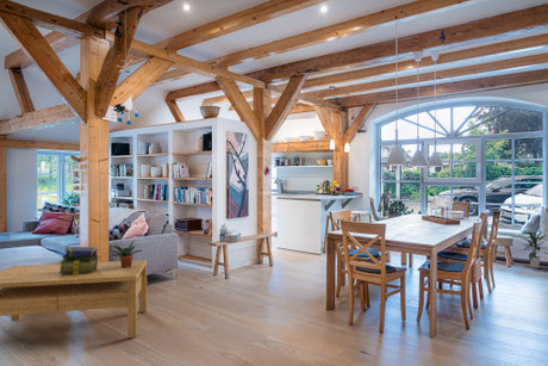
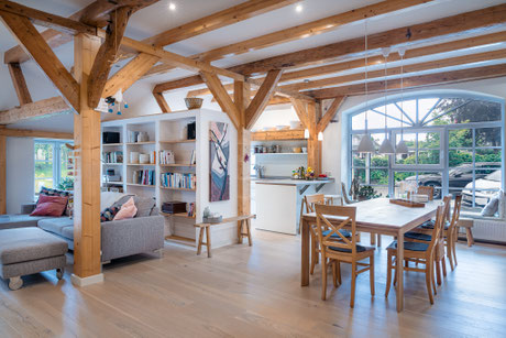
- potted plant [108,240,143,268]
- stack of books [58,246,100,274]
- coffee table [0,259,148,339]
- indoor plant [519,228,548,269]
